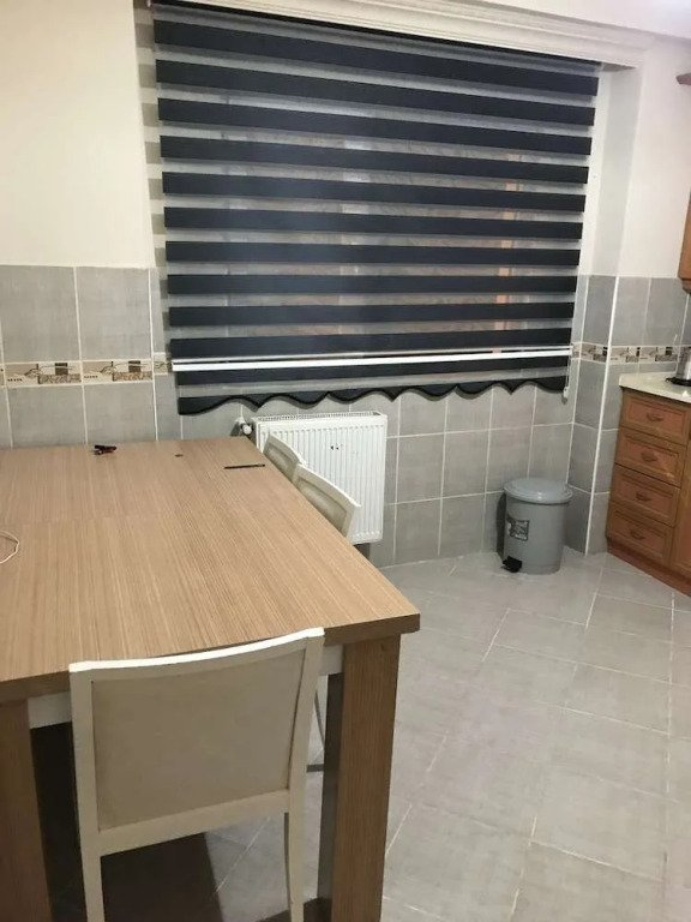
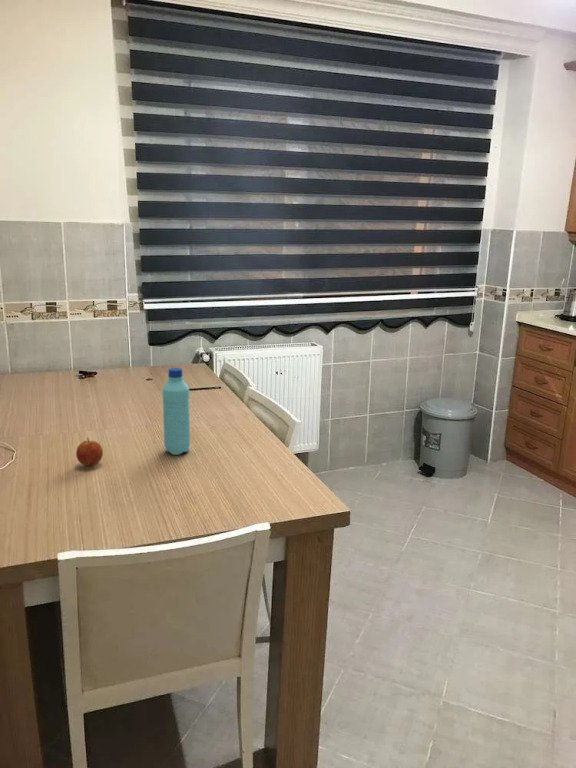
+ fruit [75,437,104,467]
+ water bottle [162,367,191,456]
